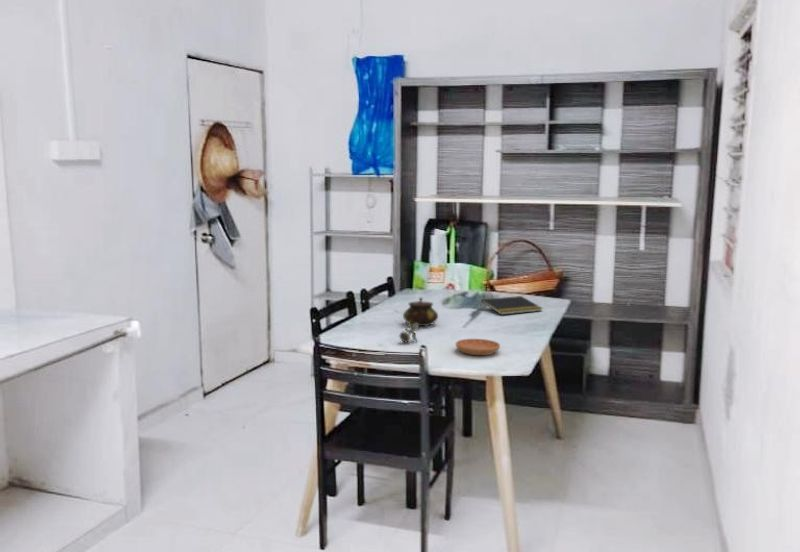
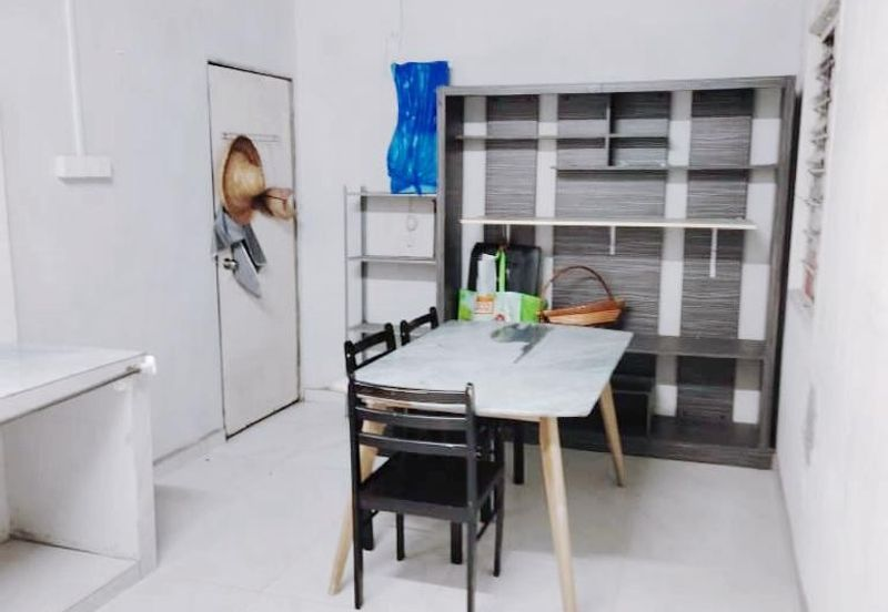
- notepad [479,295,543,316]
- teapot [402,297,439,327]
- saucer [455,338,501,356]
- fruit [398,321,419,344]
